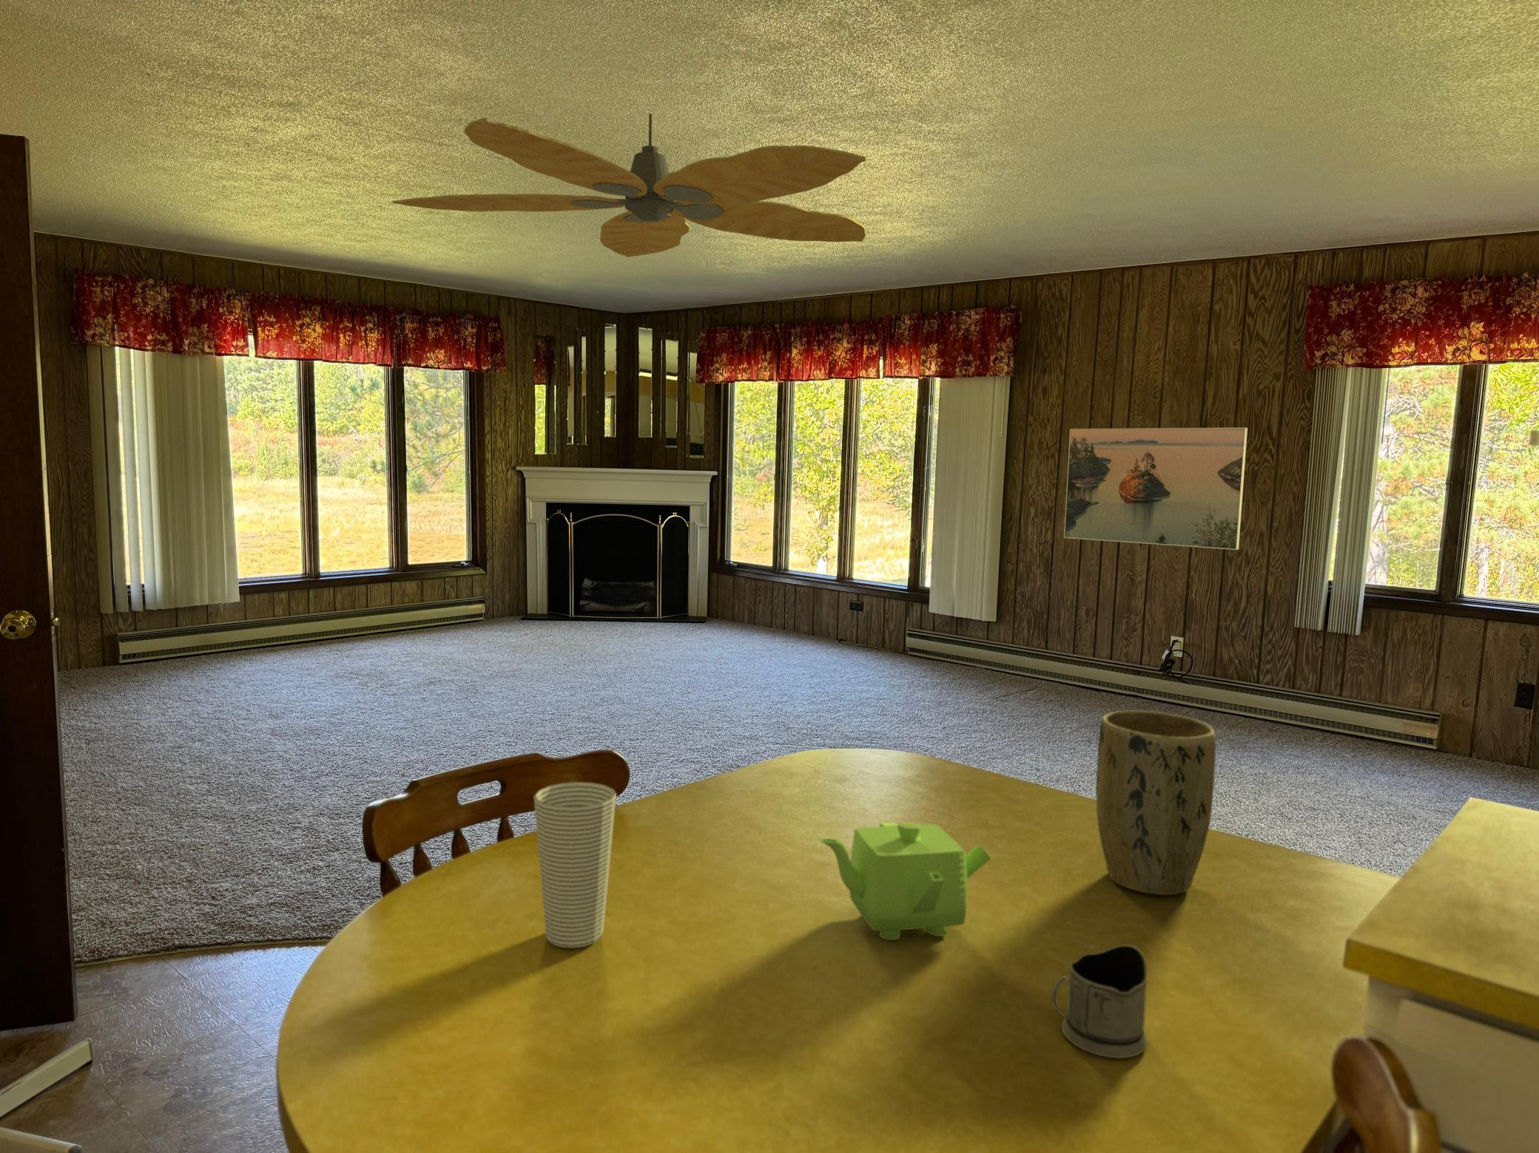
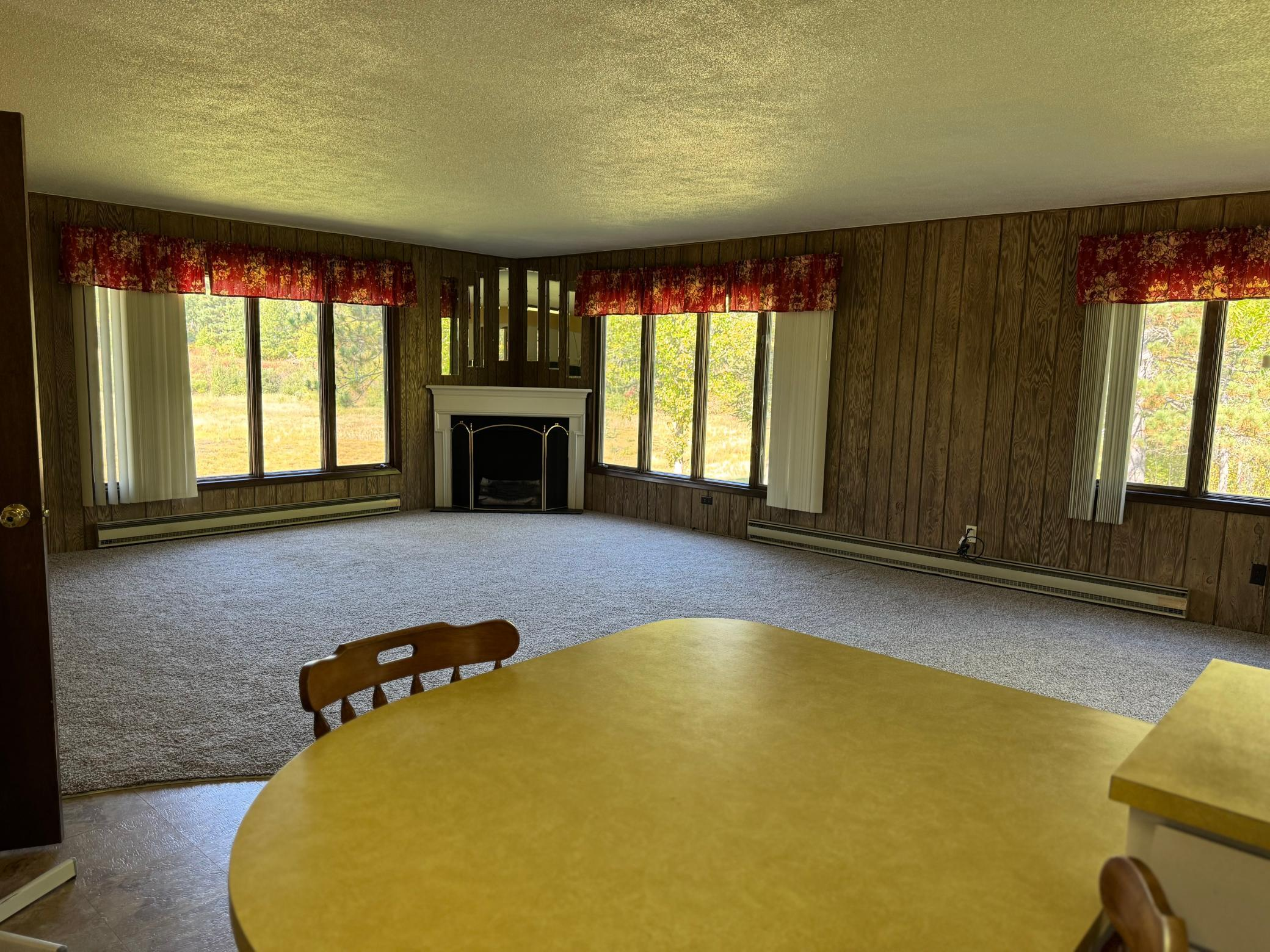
- teapot [818,822,991,941]
- tea glass holder [1051,943,1149,1059]
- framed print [1063,428,1248,551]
- plant pot [1095,710,1217,896]
- cup [533,781,617,948]
- ceiling fan [393,113,868,258]
